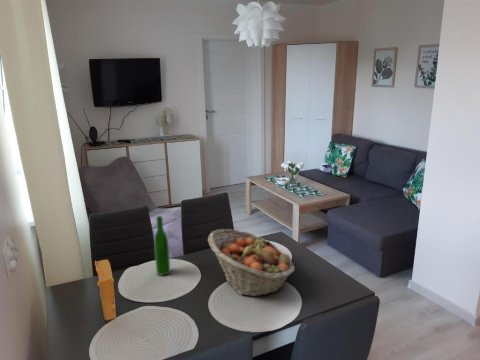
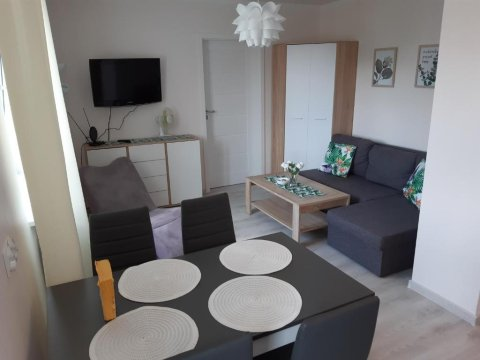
- wine bottle [153,215,171,276]
- fruit basket [207,228,296,297]
